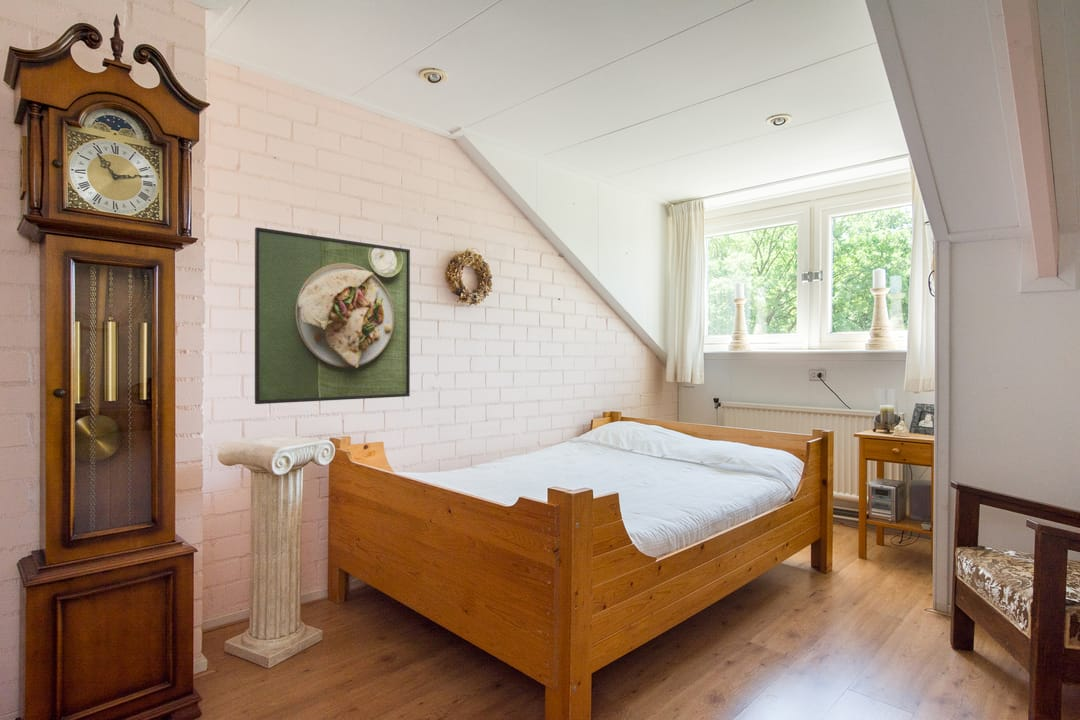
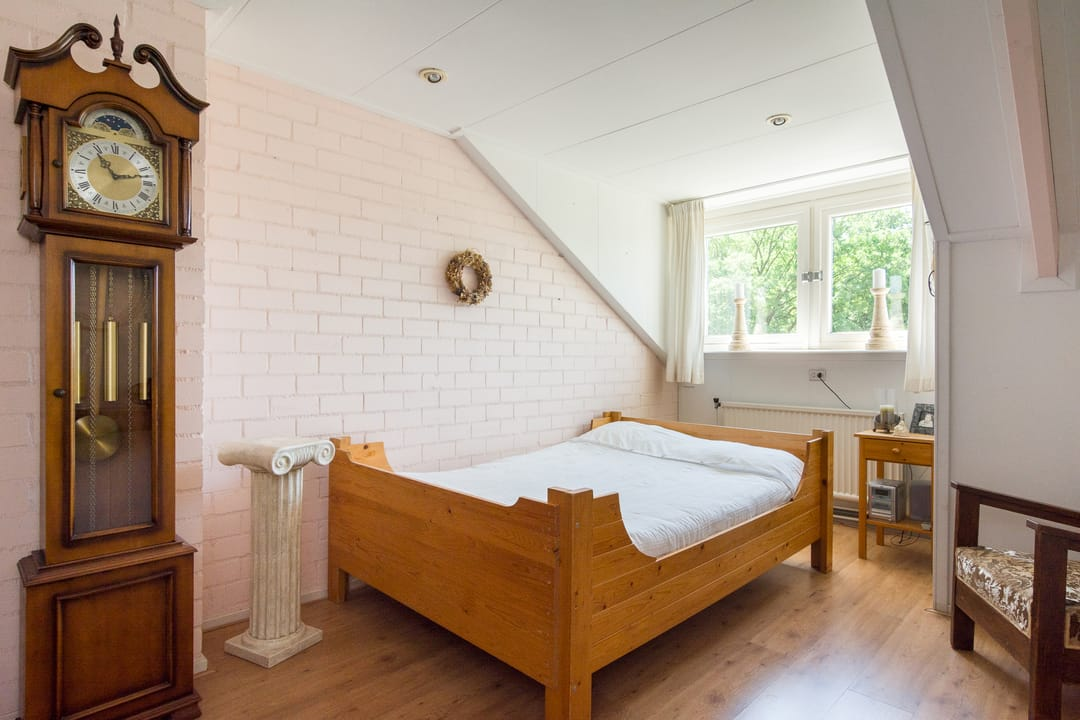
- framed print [254,226,411,405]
